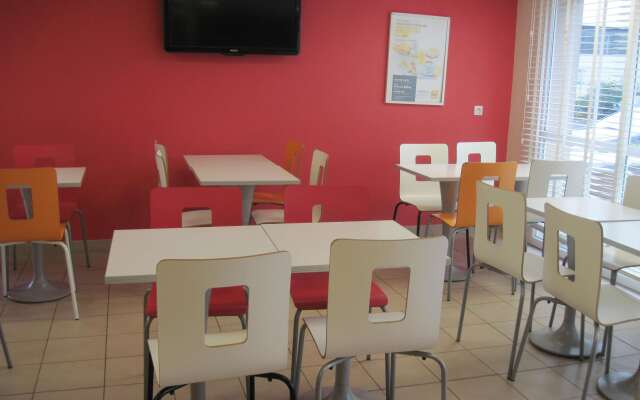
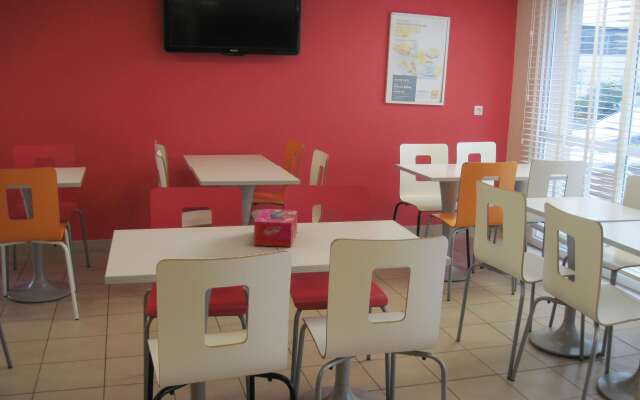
+ tissue box [253,208,298,248]
